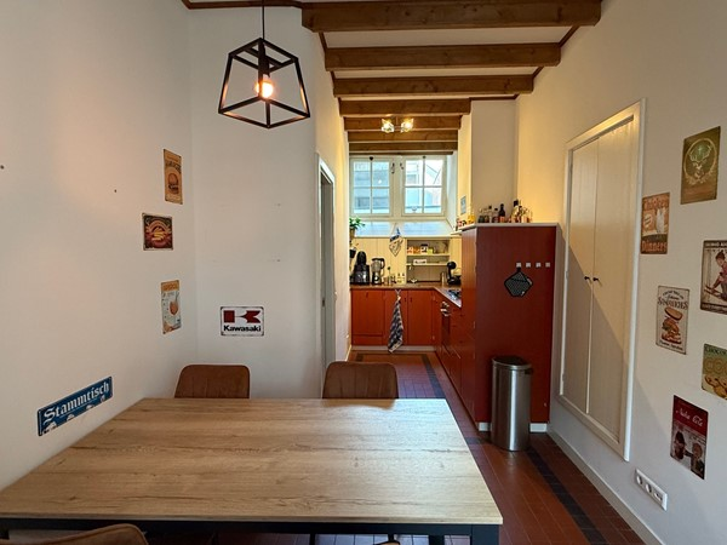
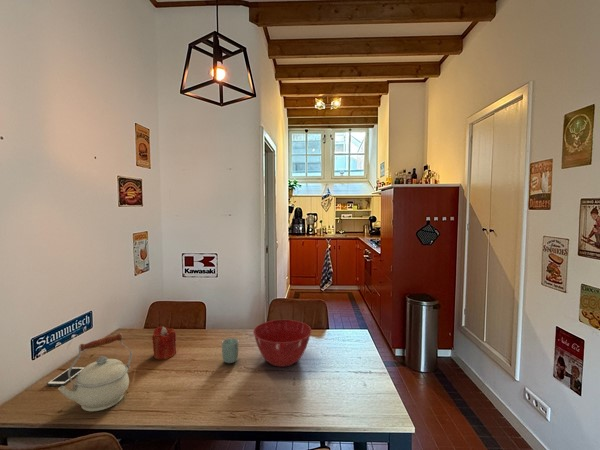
+ cell phone [46,366,86,387]
+ mixing bowl [252,319,312,368]
+ candle [151,325,177,361]
+ kettle [57,333,133,412]
+ cup [221,337,240,364]
